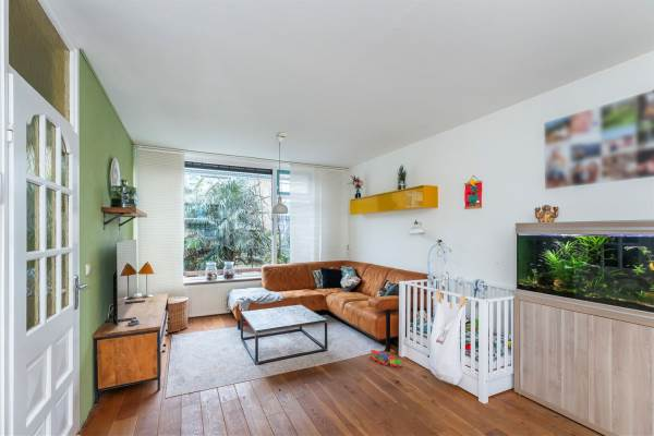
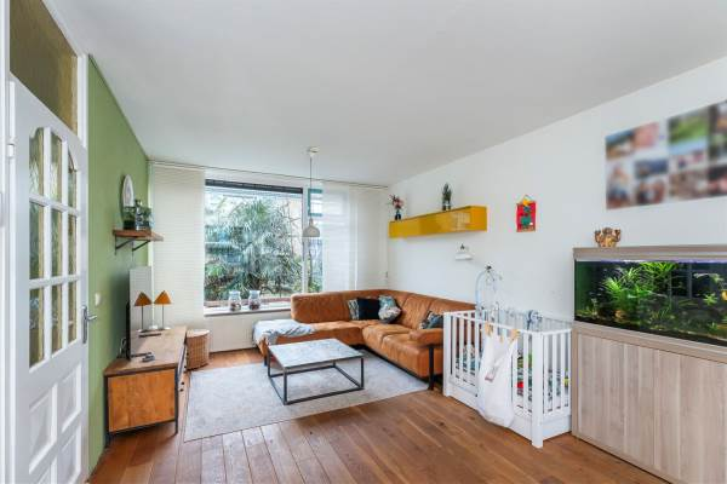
- toy train [368,349,403,368]
